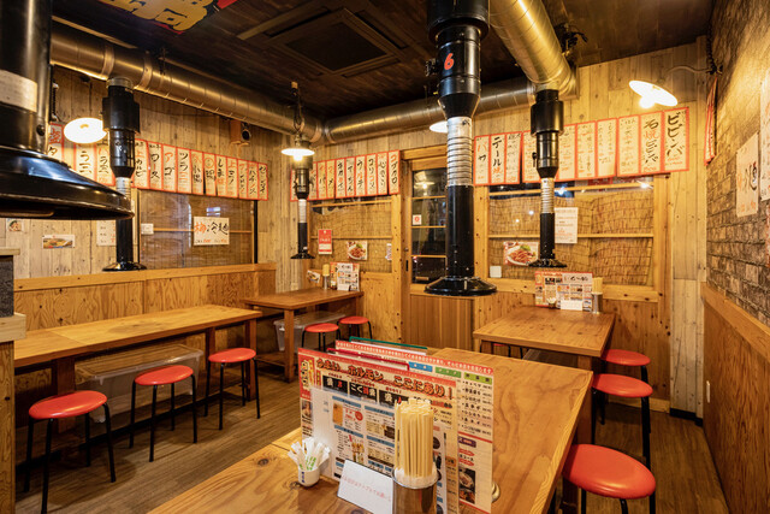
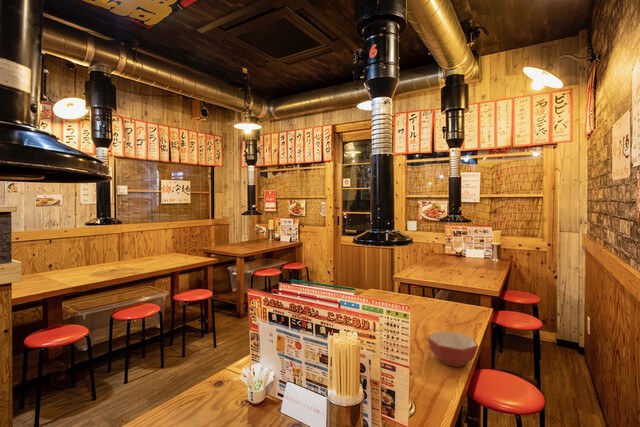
+ bowl [426,331,479,368]
